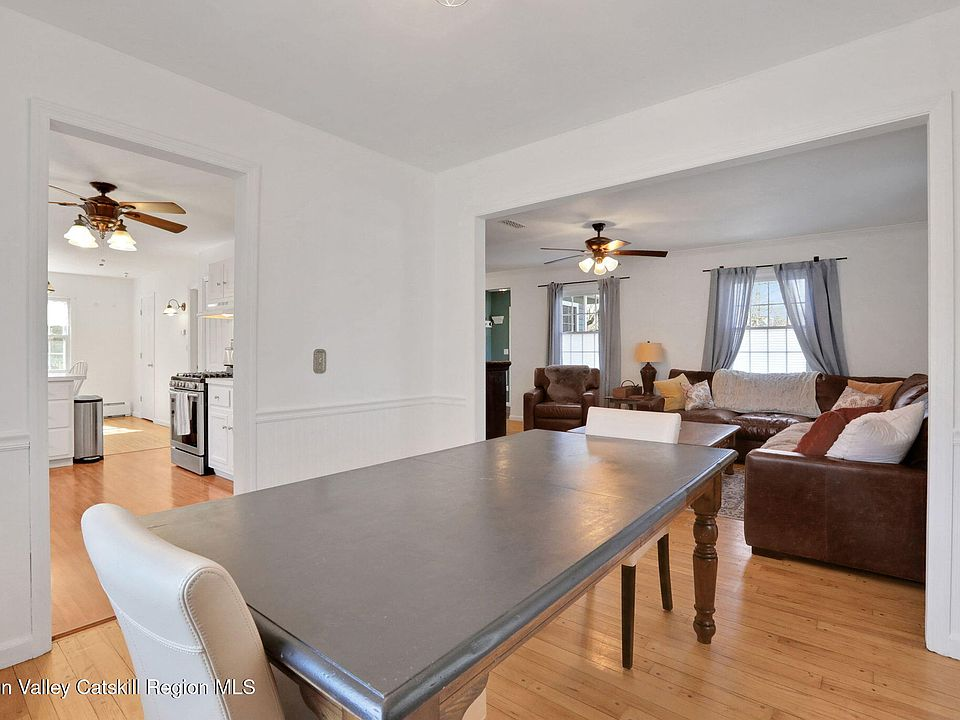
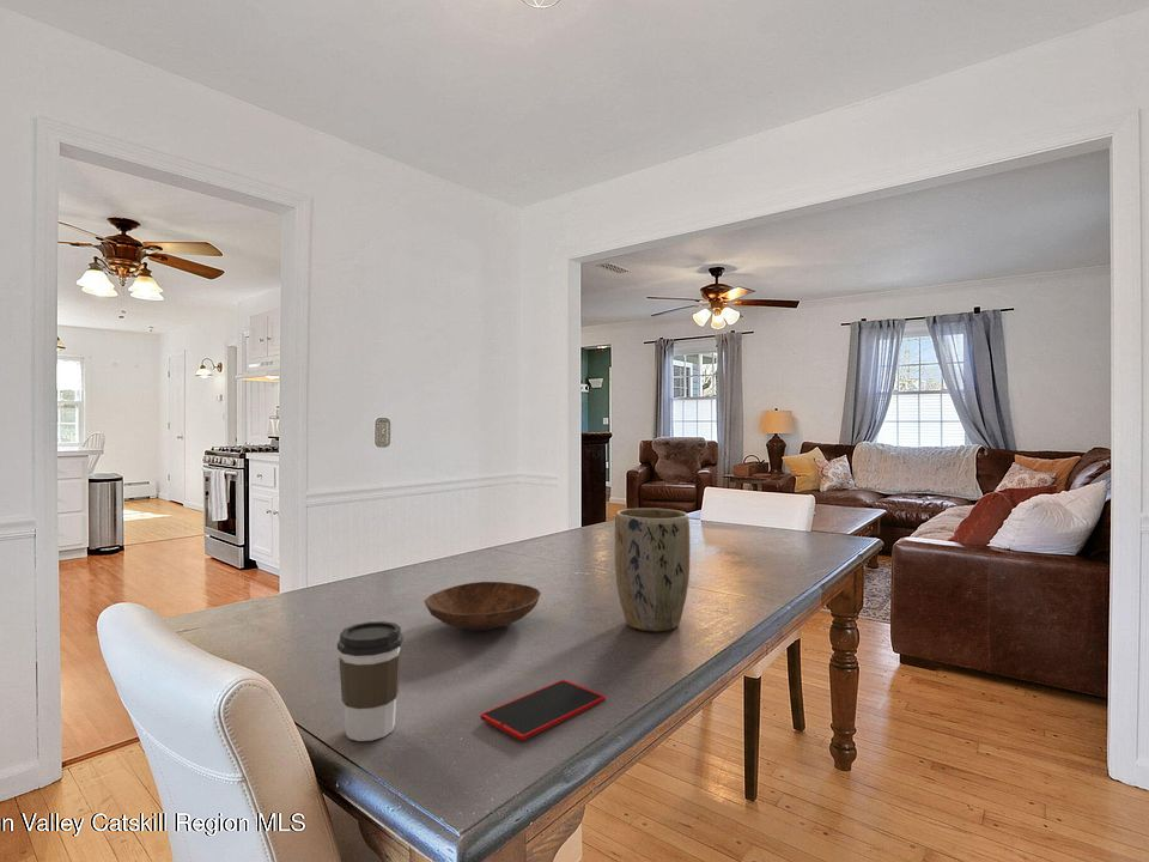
+ smartphone [479,679,607,741]
+ bowl [424,581,542,632]
+ coffee cup [336,620,405,742]
+ plant pot [614,508,692,632]
